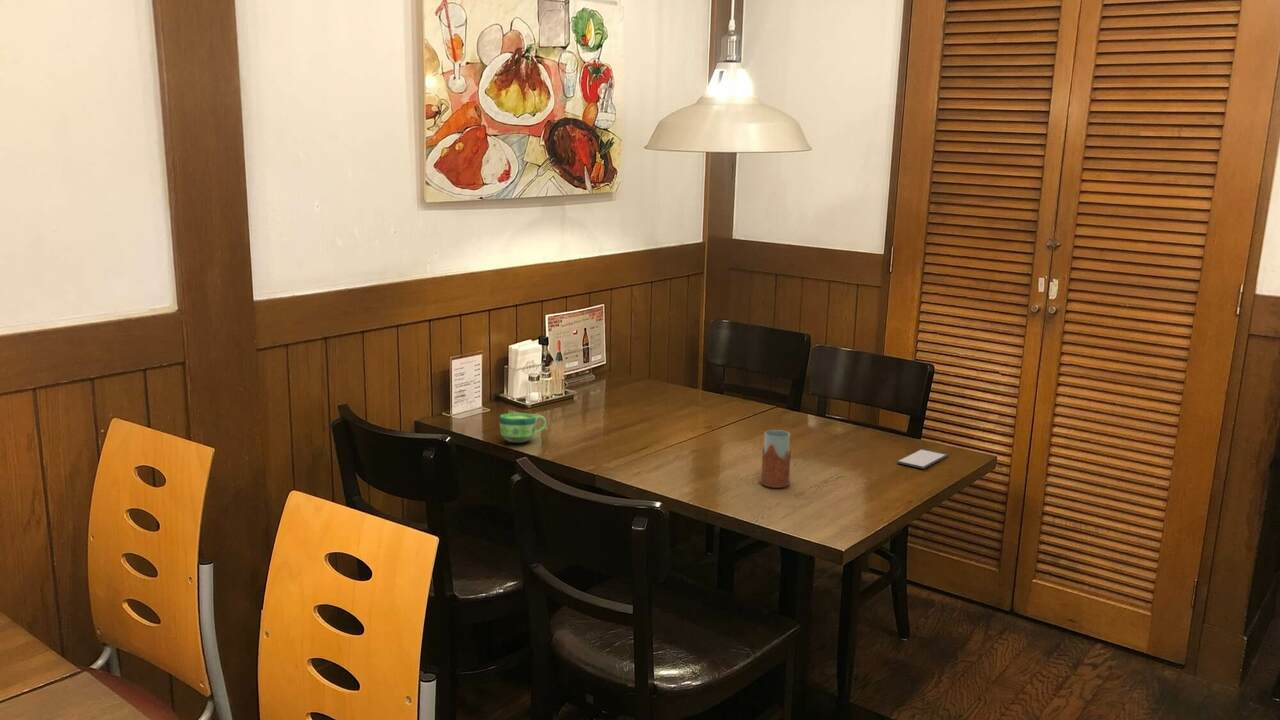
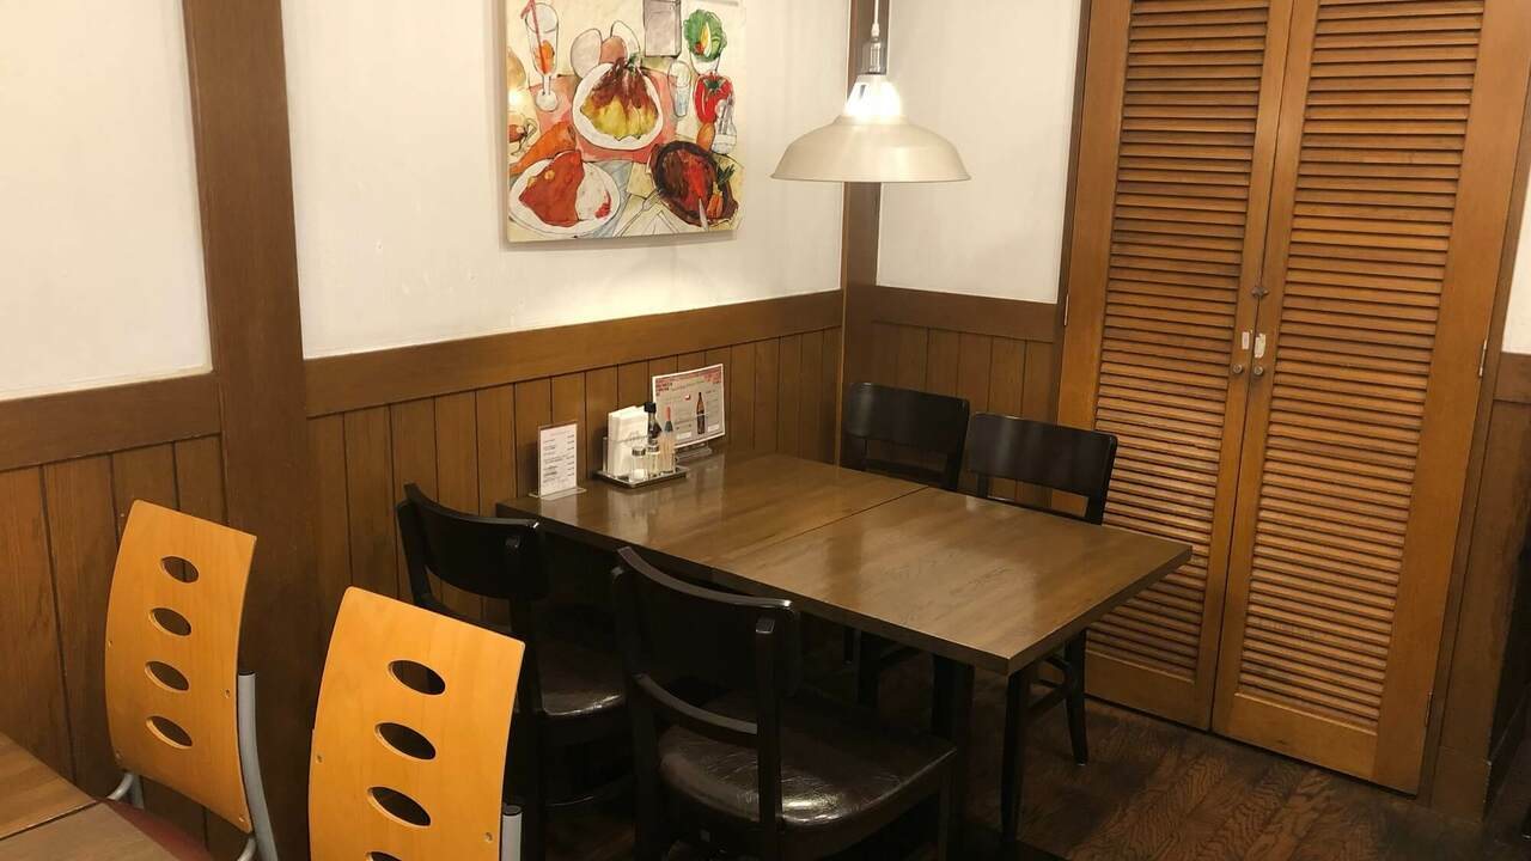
- drinking glass [759,429,792,489]
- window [895,448,949,470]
- cup [499,412,547,443]
